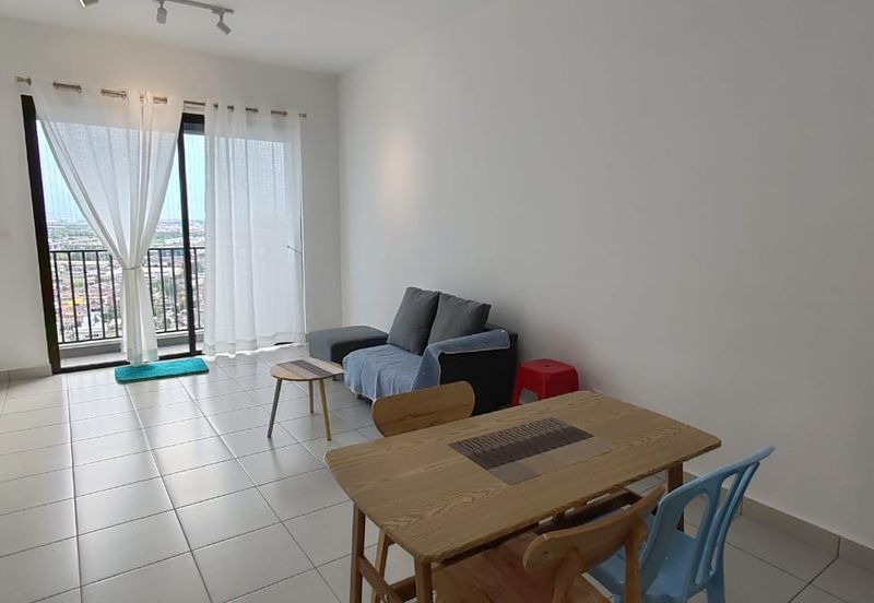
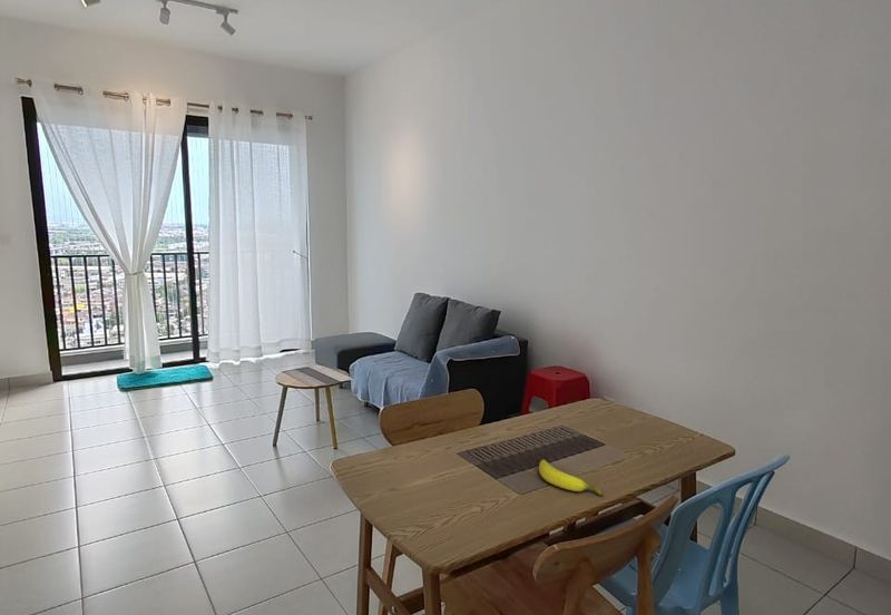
+ banana [538,459,605,497]
